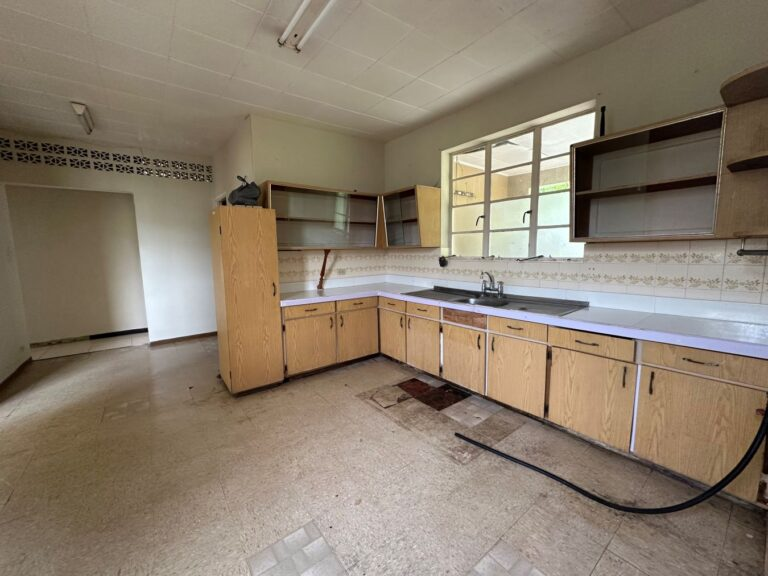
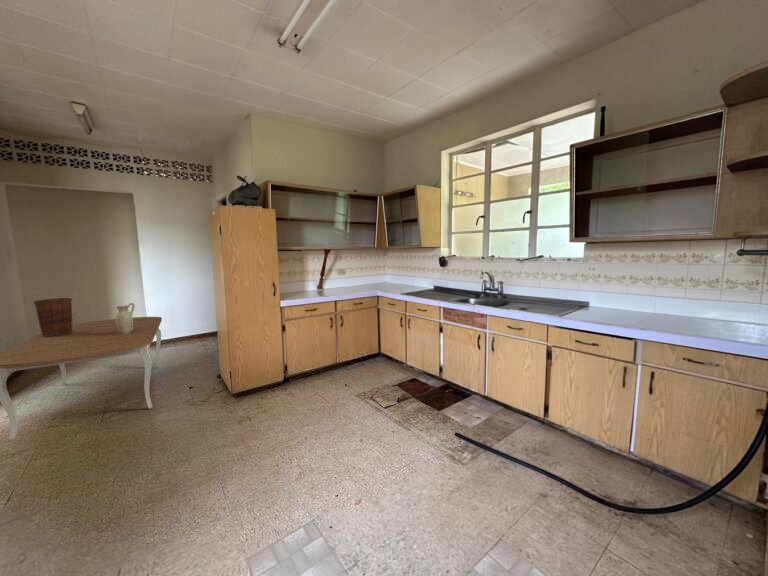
+ ceramic jug [115,302,136,334]
+ flowerpot [32,297,74,336]
+ dining table [0,316,163,440]
